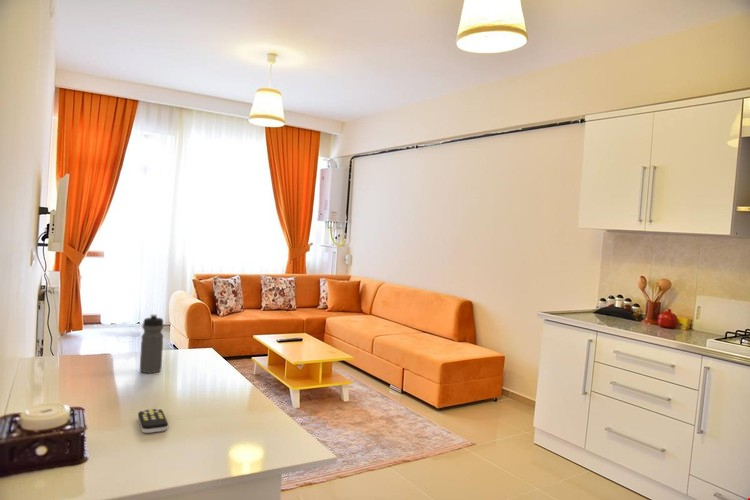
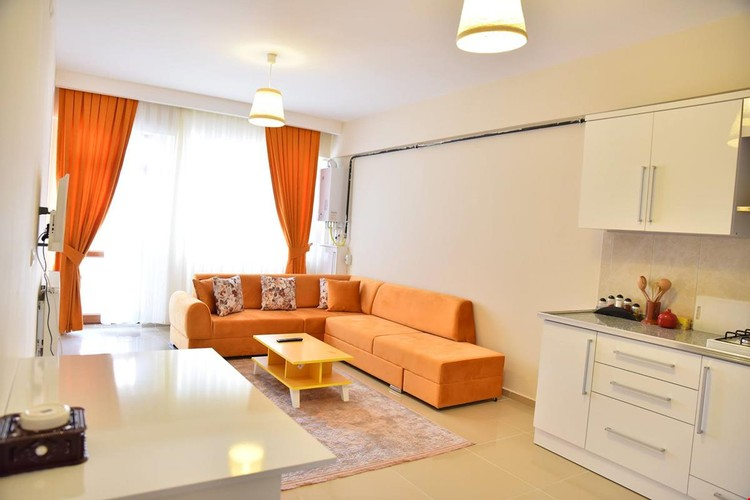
- remote control [137,407,169,434]
- water bottle [139,313,164,374]
